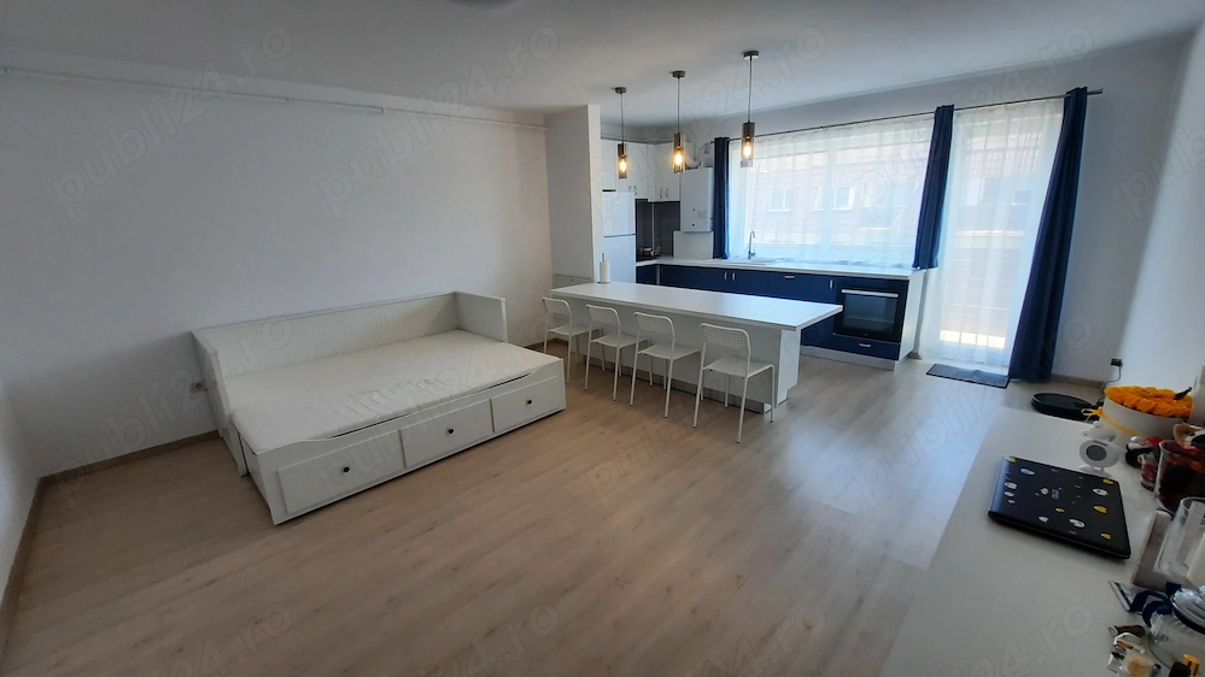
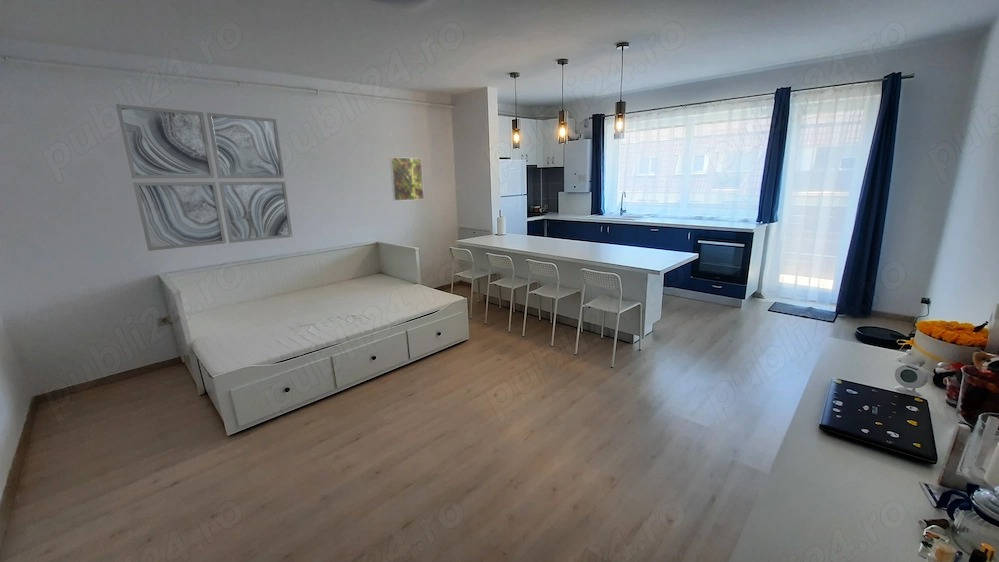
+ wall art [115,103,294,252]
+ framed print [389,156,425,202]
